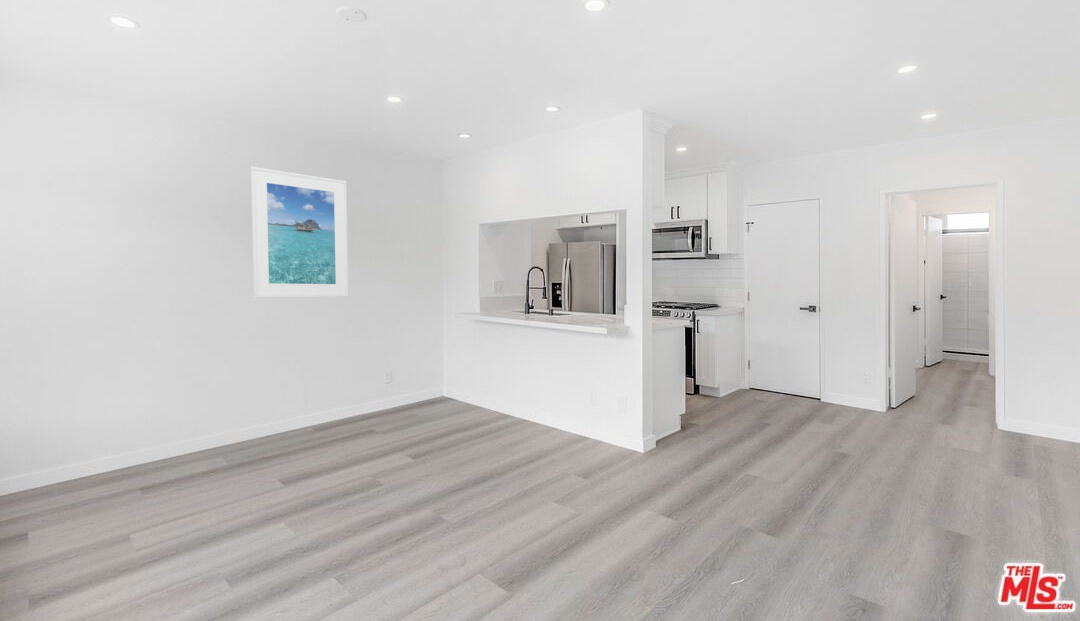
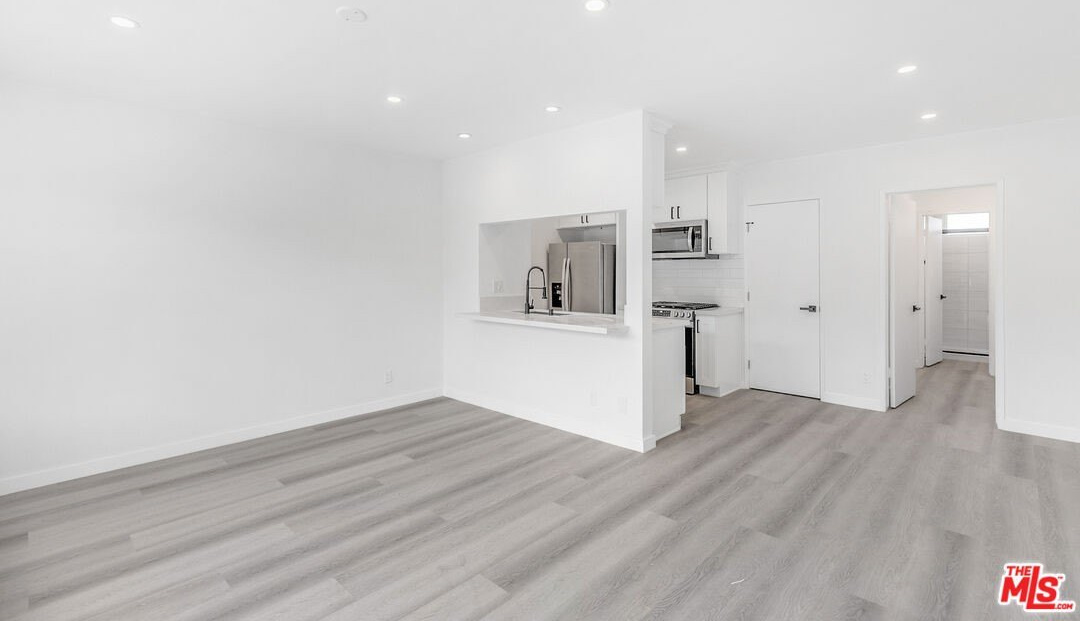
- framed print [250,165,349,298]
